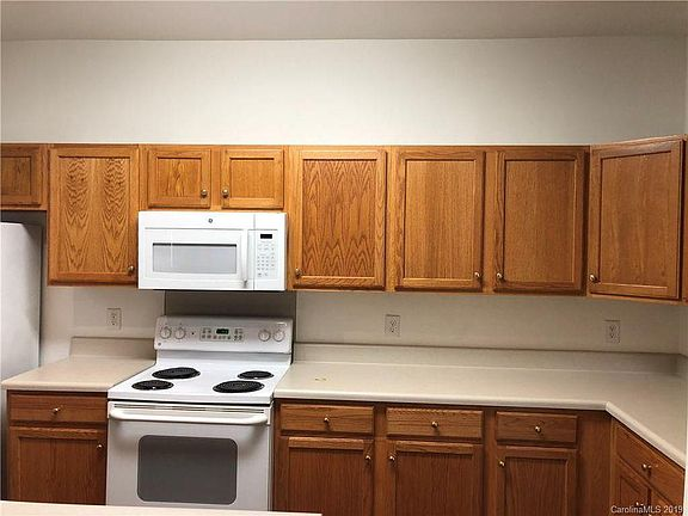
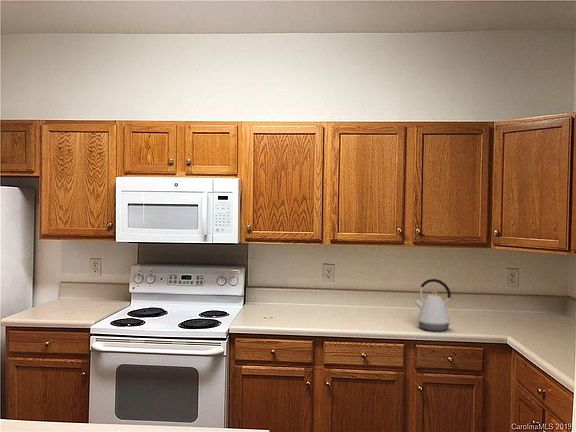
+ kettle [413,278,454,332]
